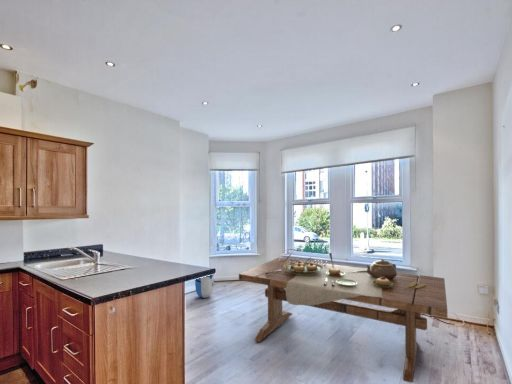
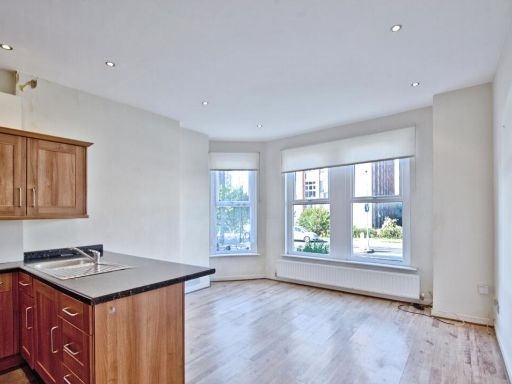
- sun visor [194,273,215,299]
- dining table [238,248,448,384]
